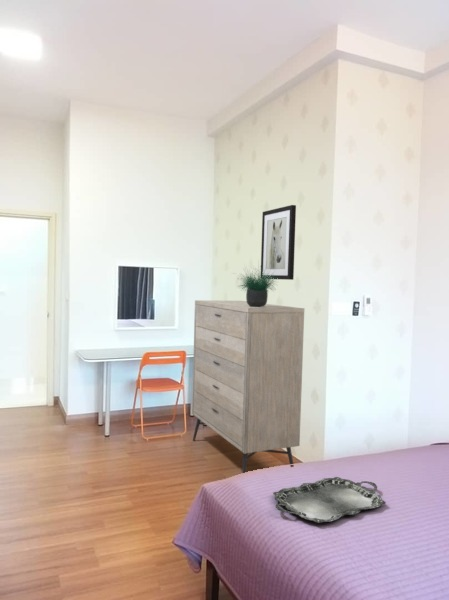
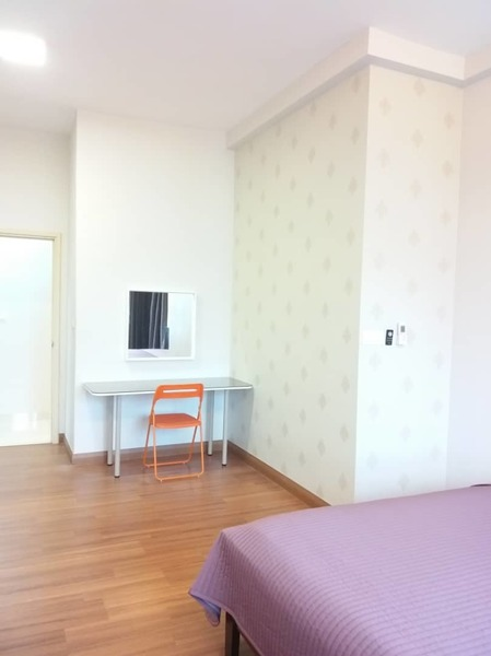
- serving tray [272,476,387,524]
- dresser [191,299,305,474]
- potted plant [231,258,279,307]
- wall art [260,204,297,281]
